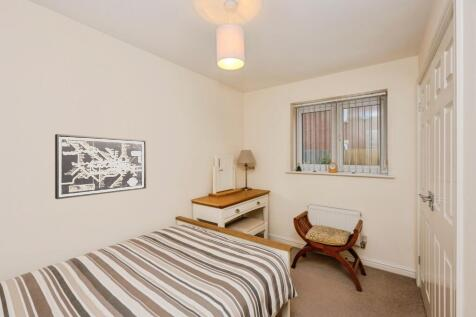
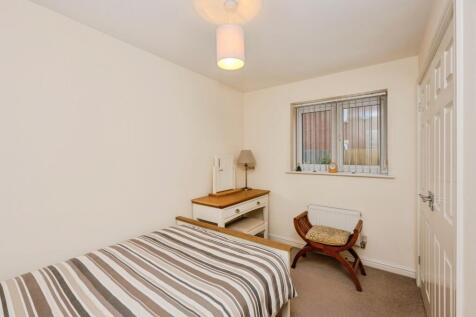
- wall art [54,133,147,200]
